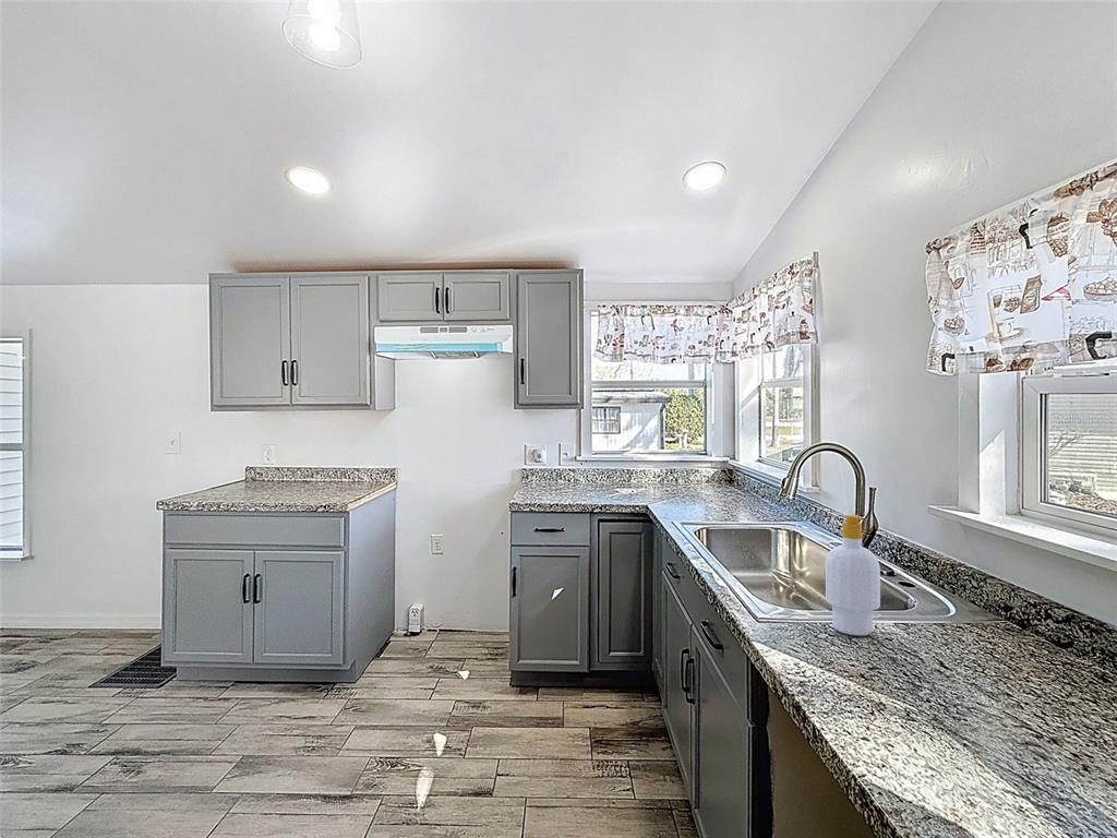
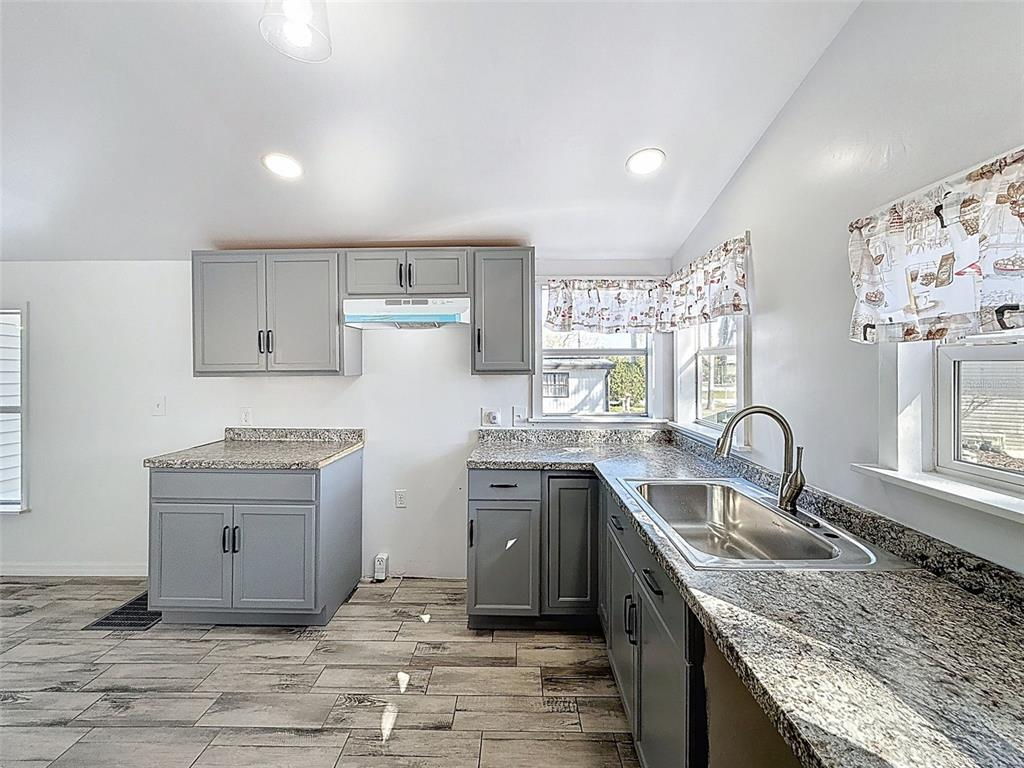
- soap bottle [825,514,881,637]
